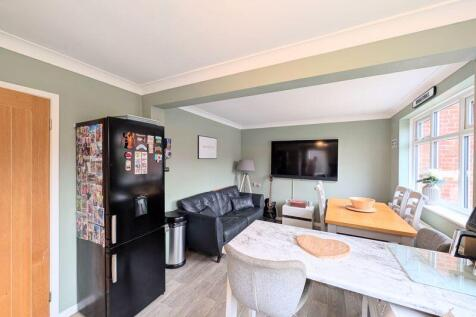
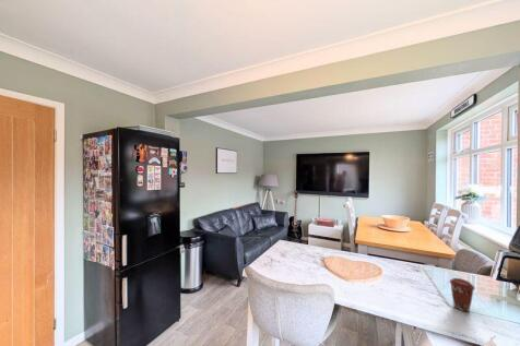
+ coffee cup [449,277,476,312]
